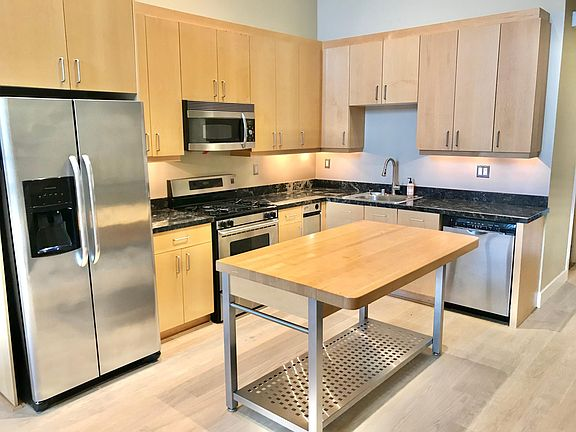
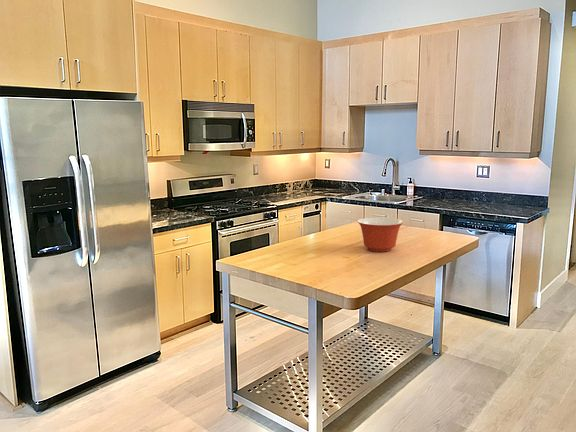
+ mixing bowl [357,217,404,253]
